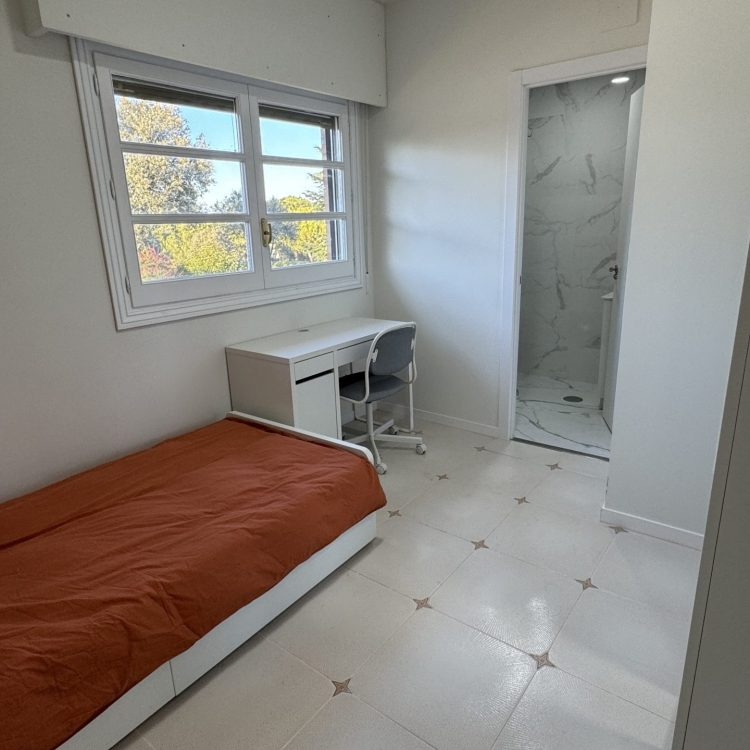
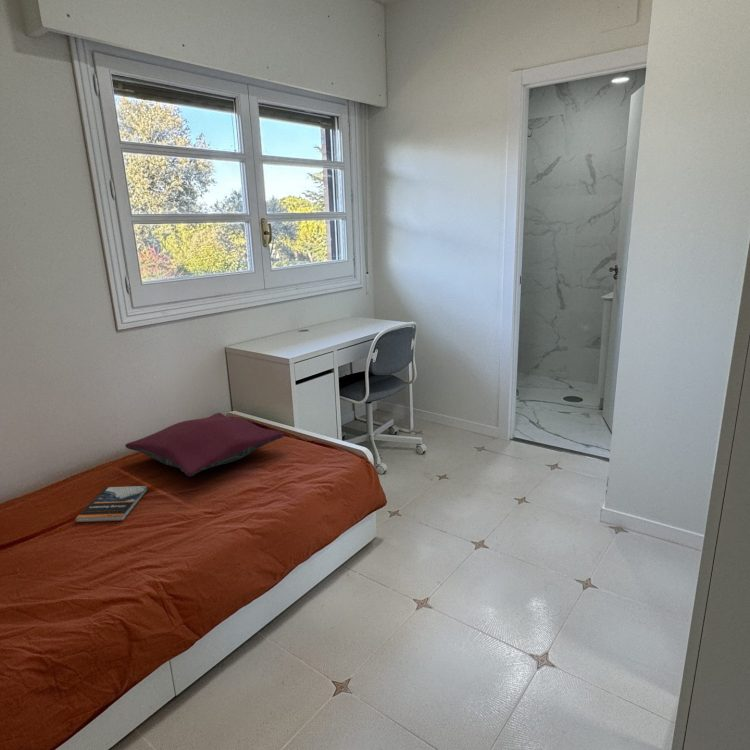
+ pillow [124,412,286,478]
+ book [74,485,148,523]
